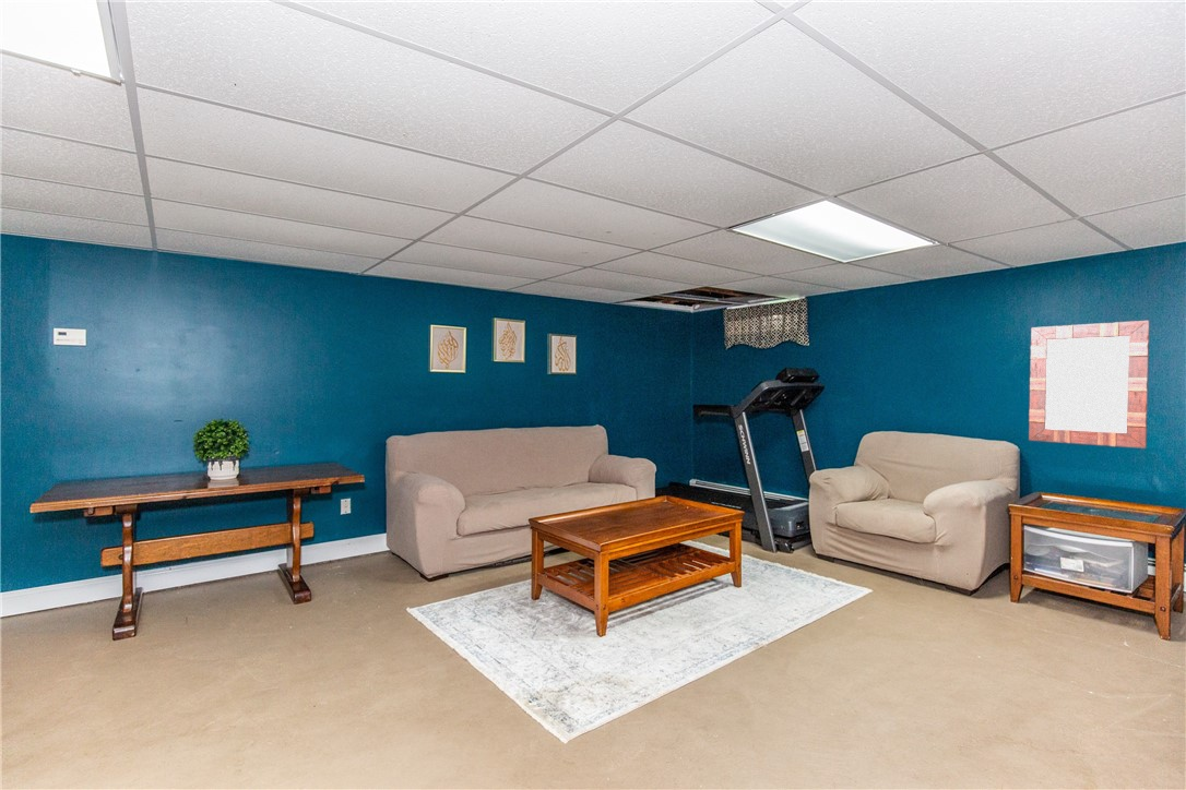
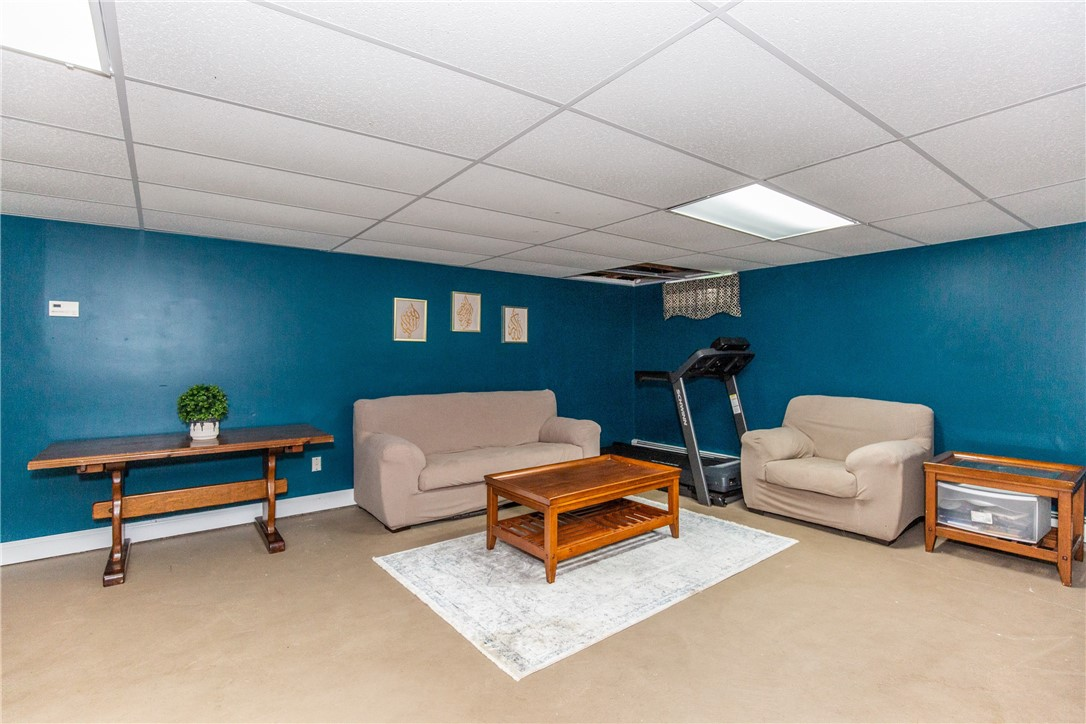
- home mirror [1028,320,1150,450]
